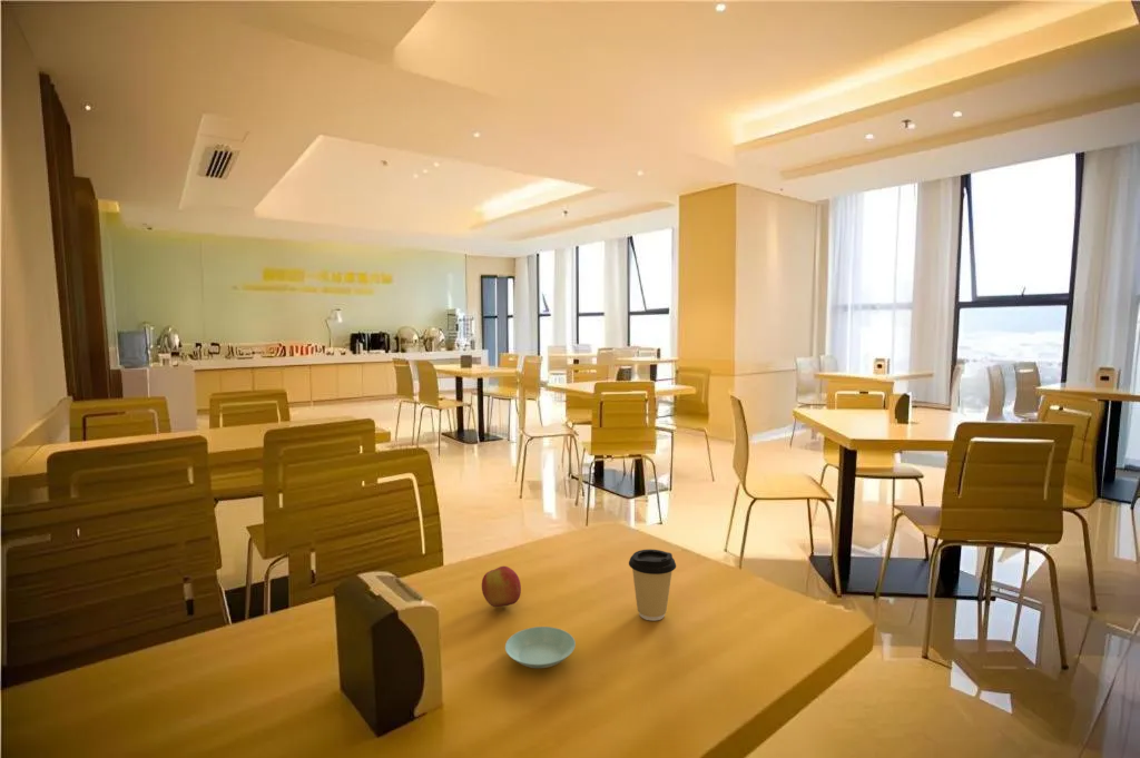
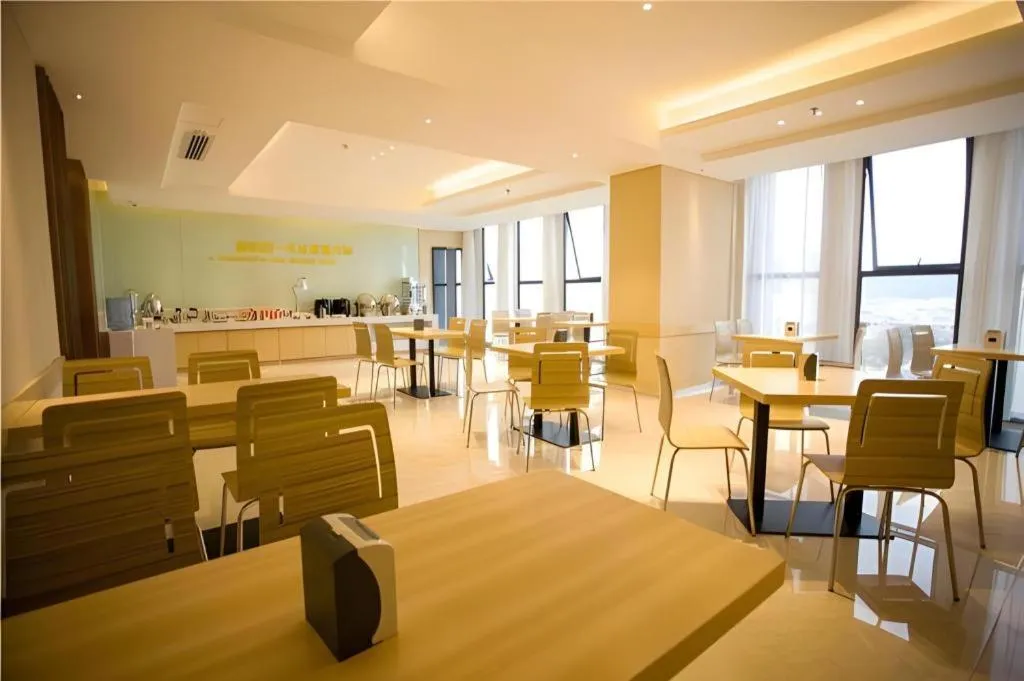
- saucer [504,626,577,669]
- apple [481,565,522,608]
- coffee cup [628,549,677,622]
